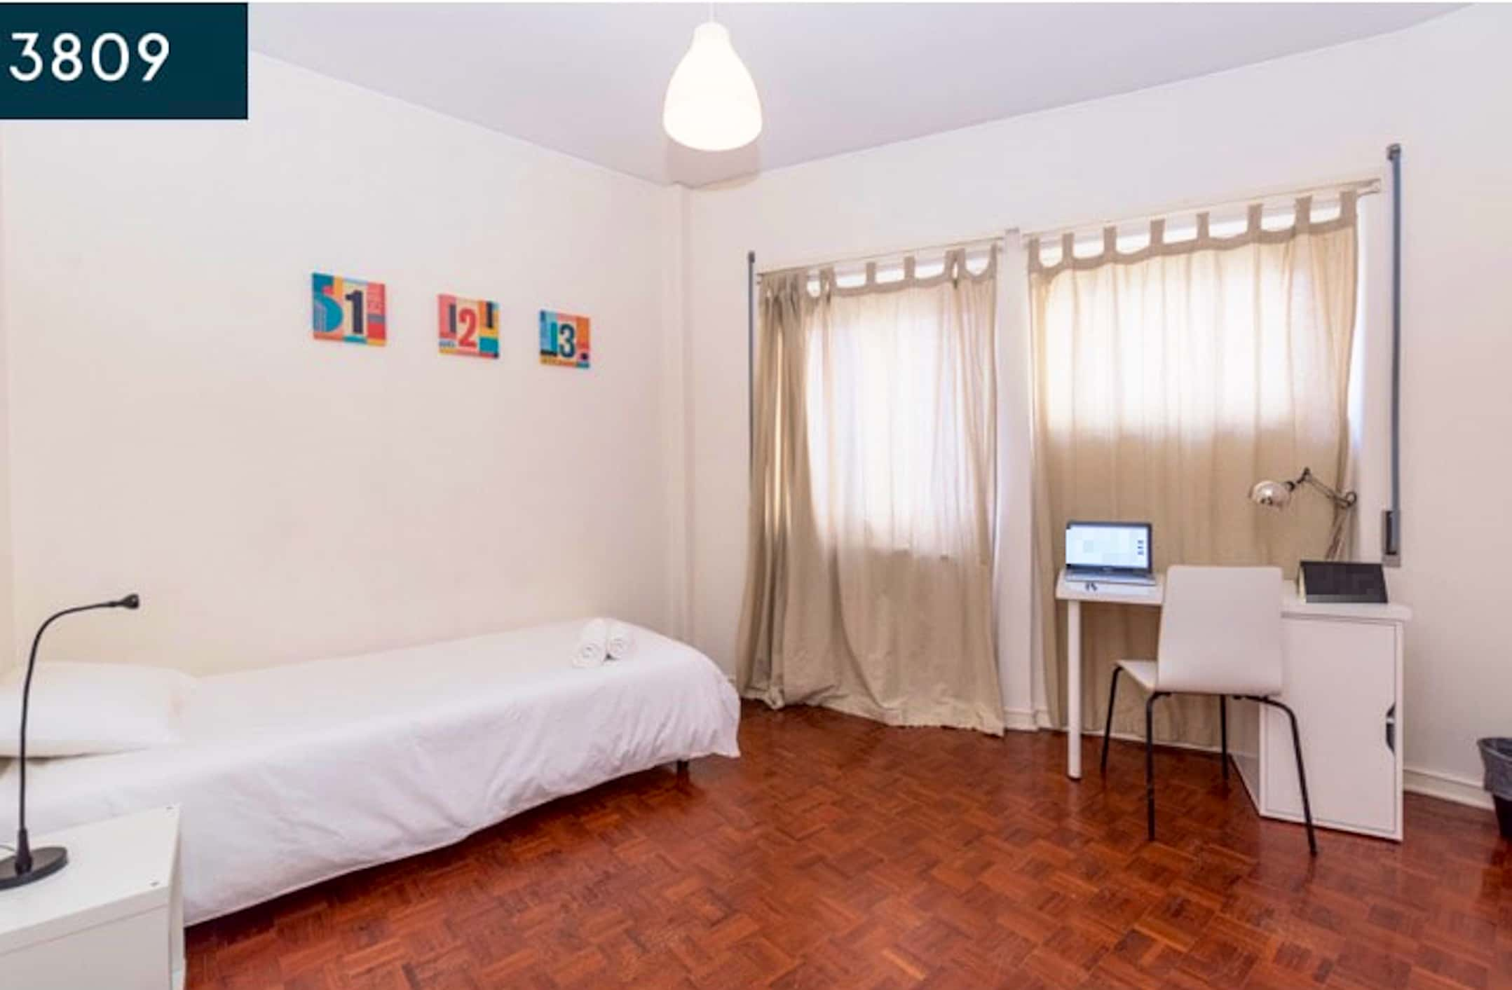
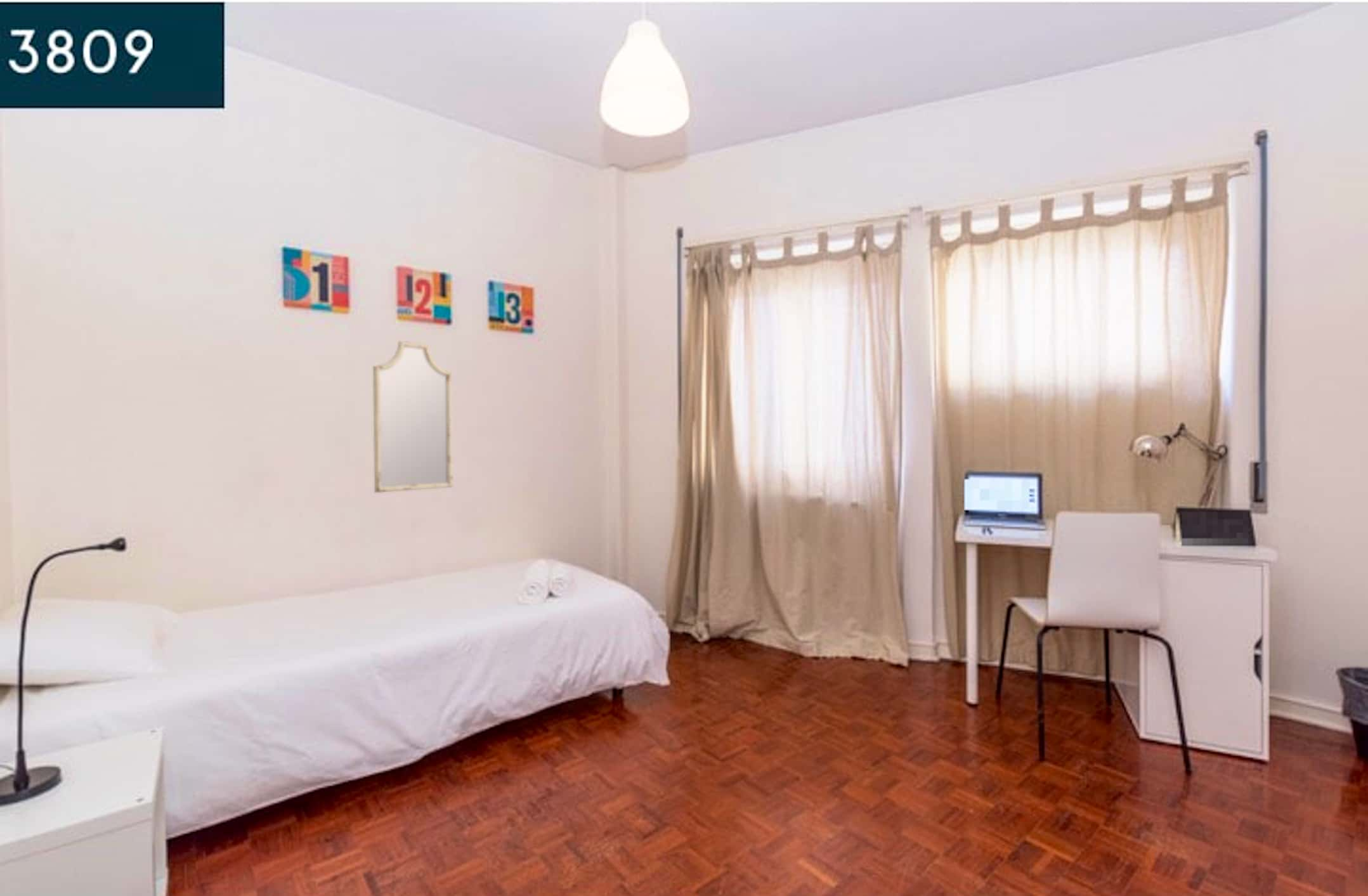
+ home mirror [372,341,453,493]
